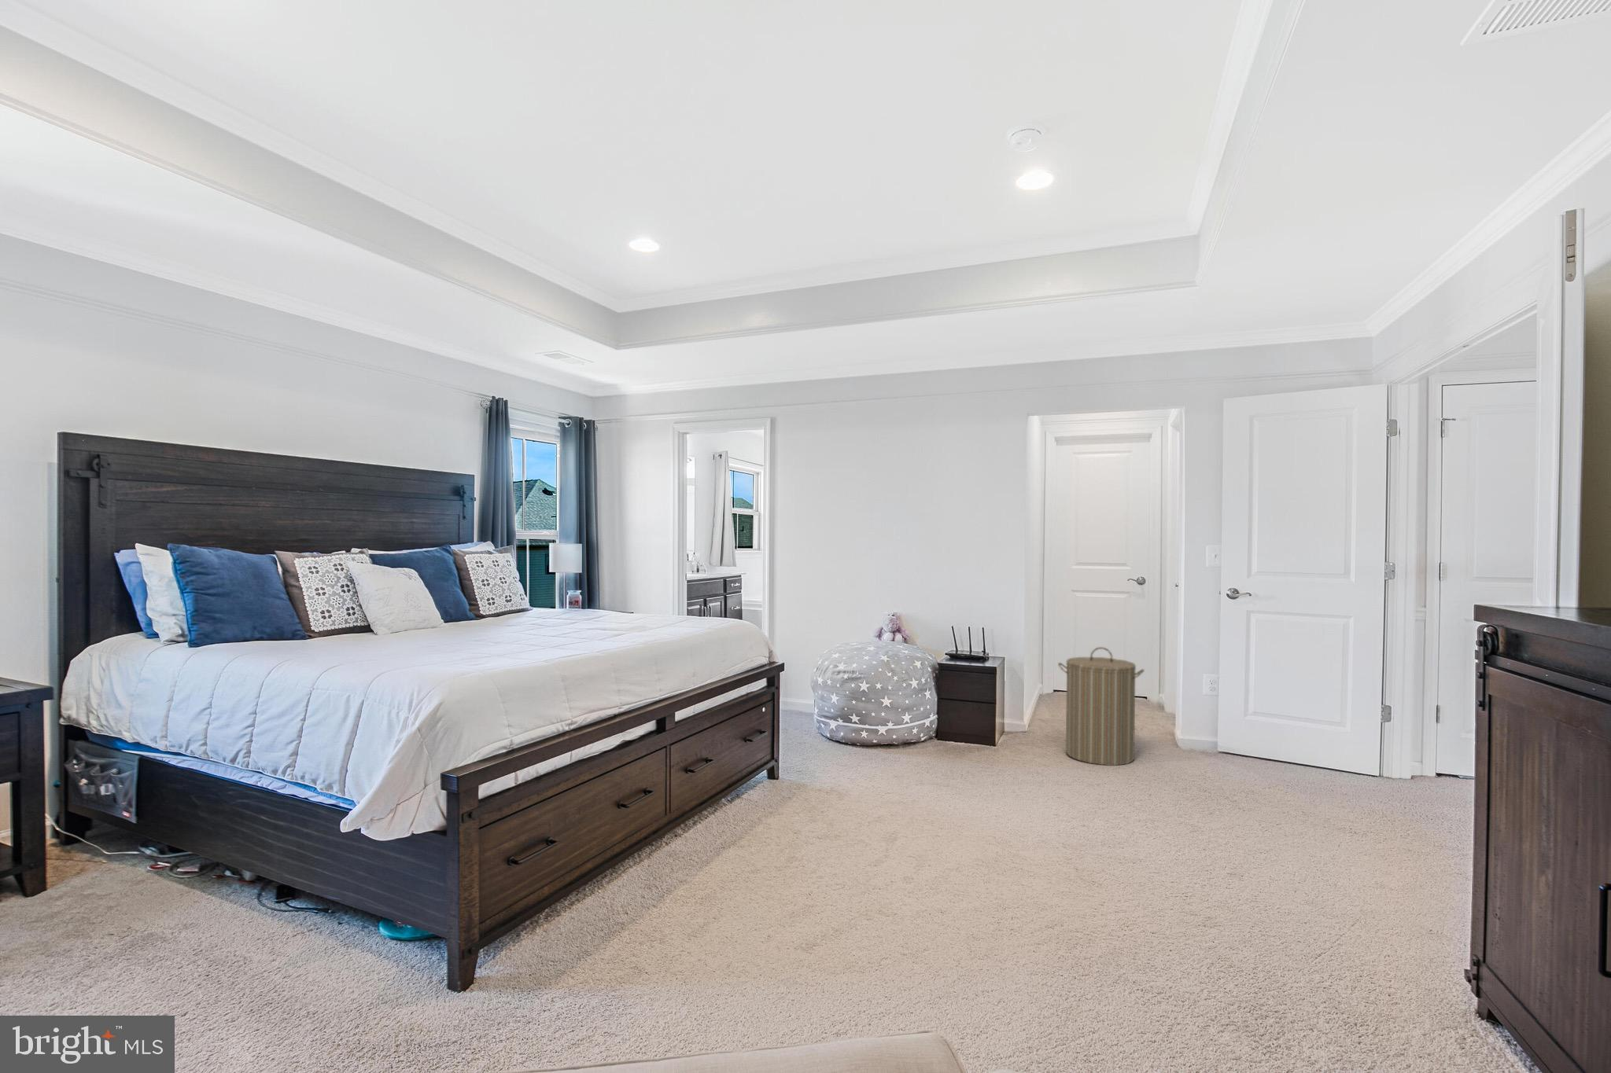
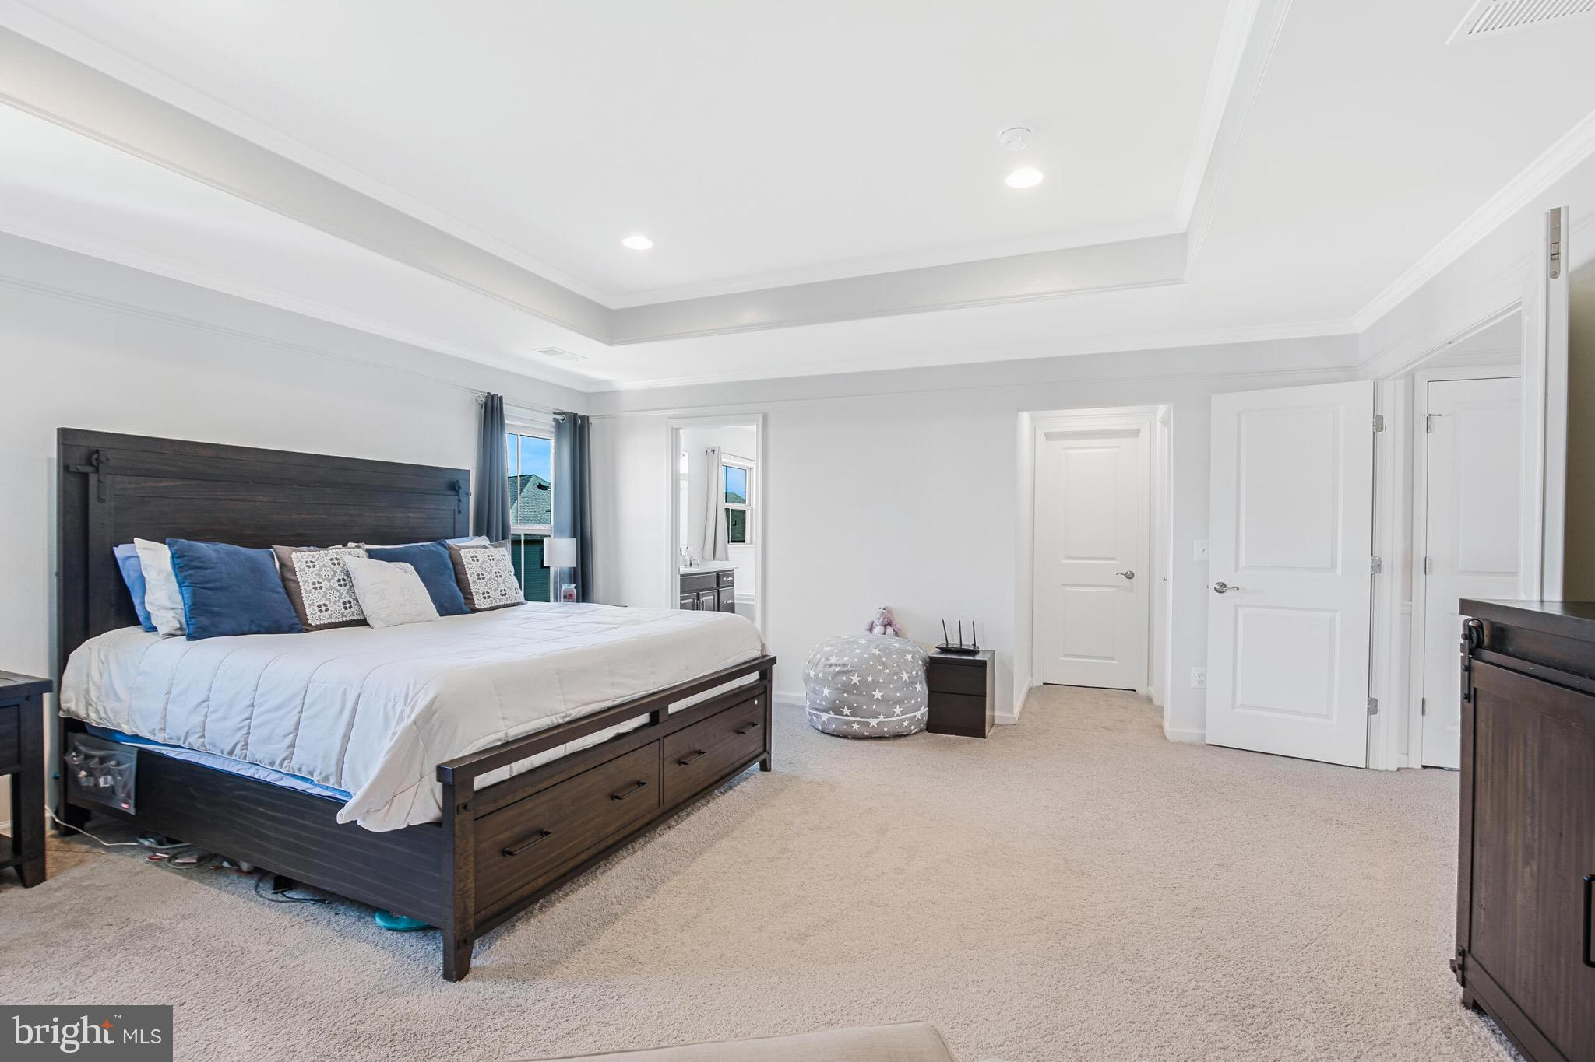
- laundry hamper [1058,647,1145,766]
